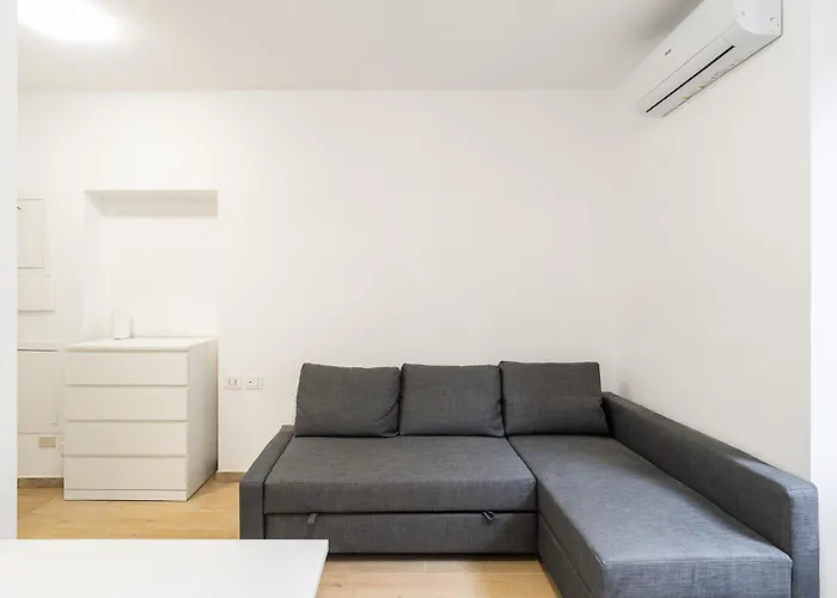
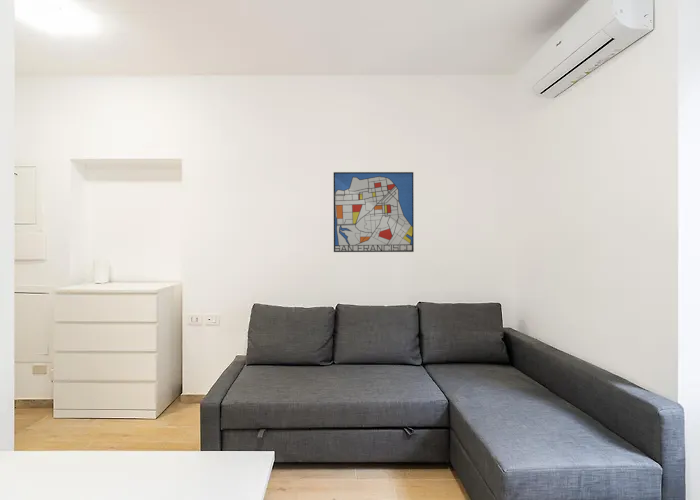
+ wall art [333,171,415,253]
